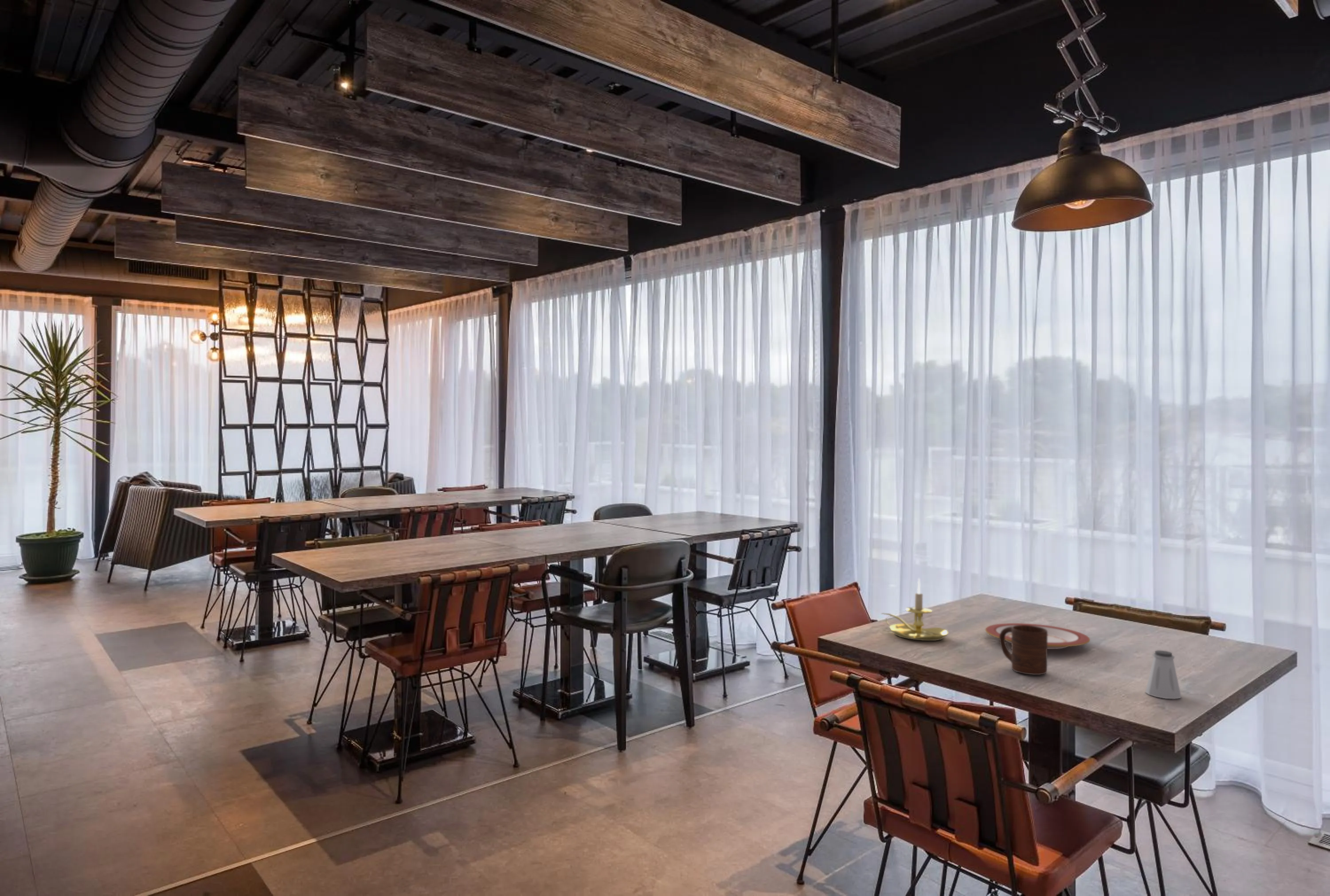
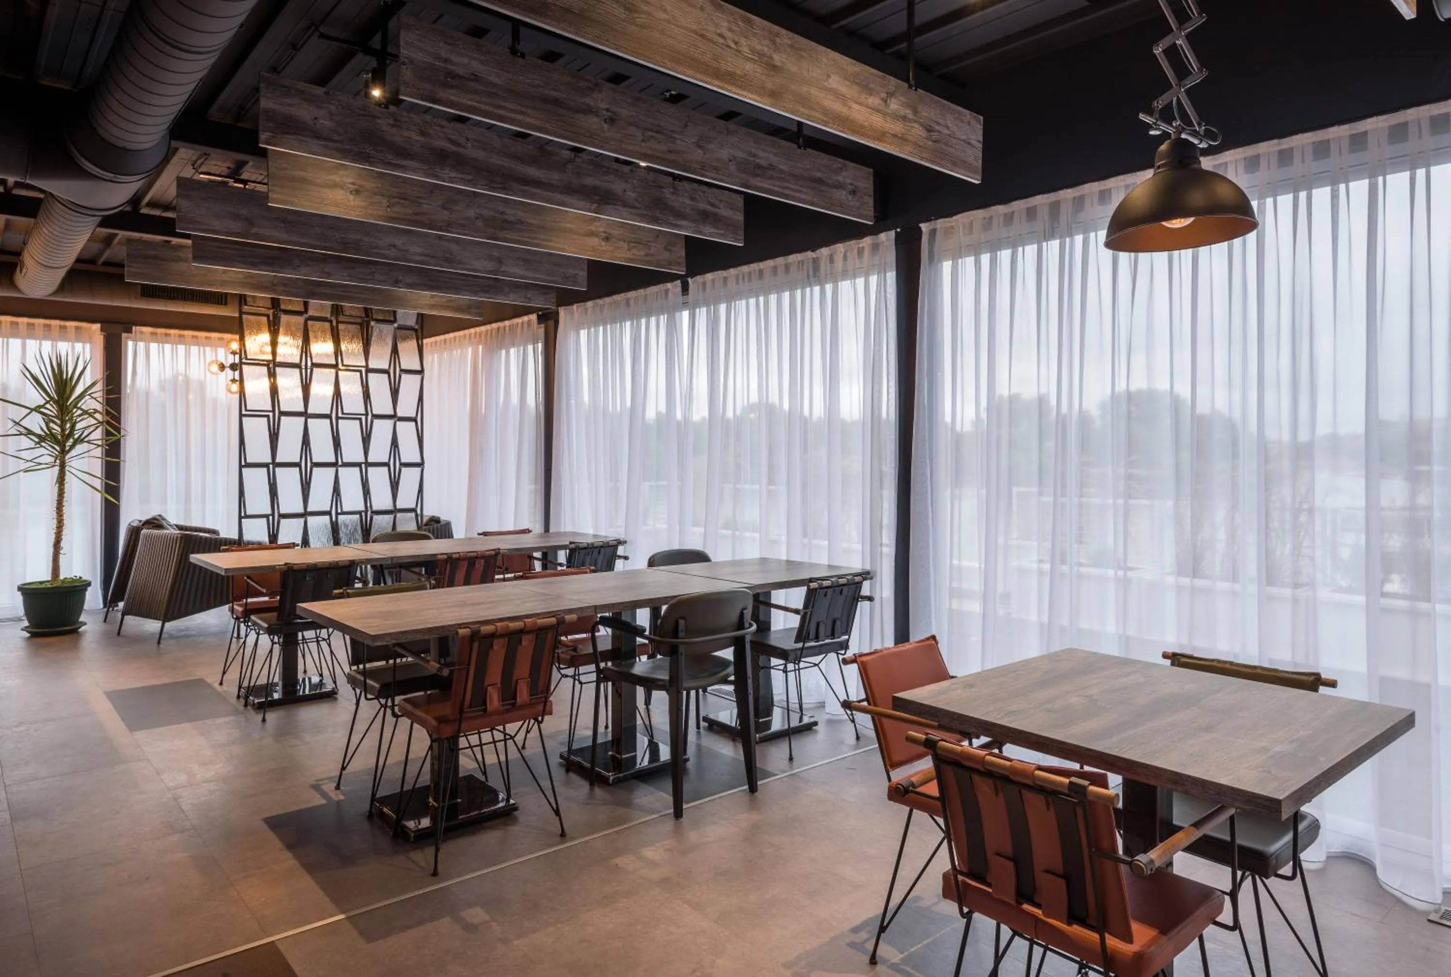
- candle holder [880,578,949,641]
- plate [985,623,1091,650]
- saltshaker [1145,650,1181,699]
- cup [999,625,1048,675]
